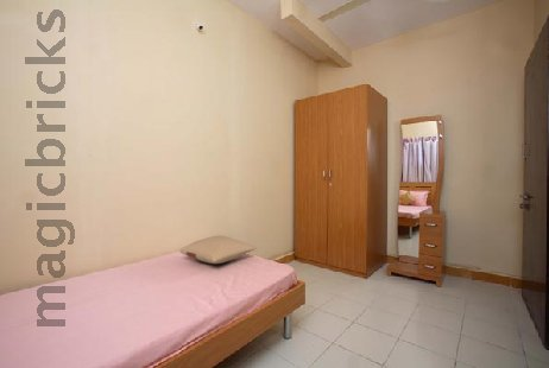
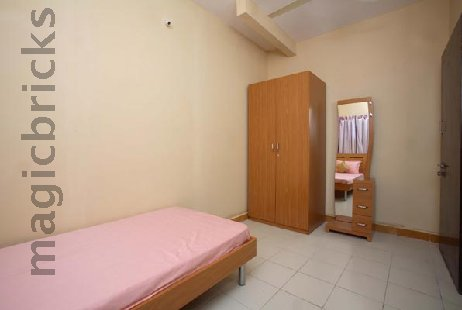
- pillow [178,235,258,265]
